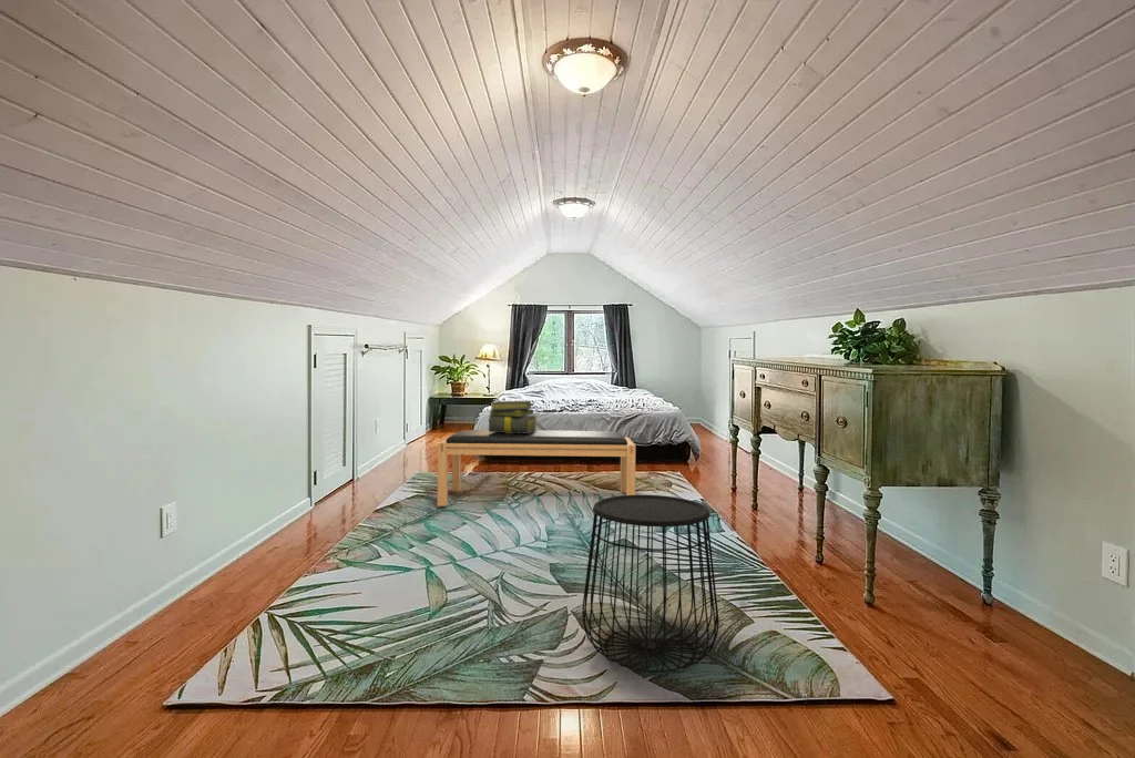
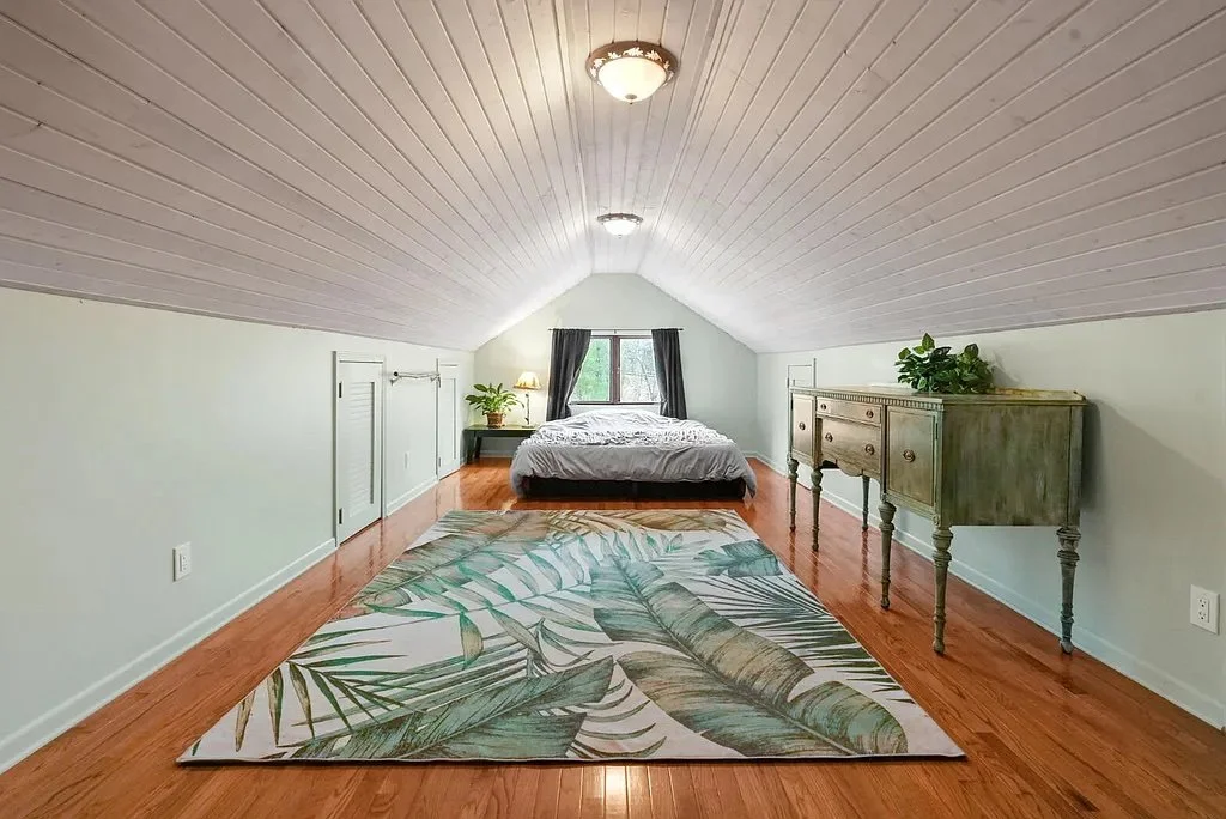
- stack of books [487,399,539,433]
- bench [437,429,637,508]
- side table [581,493,720,674]
